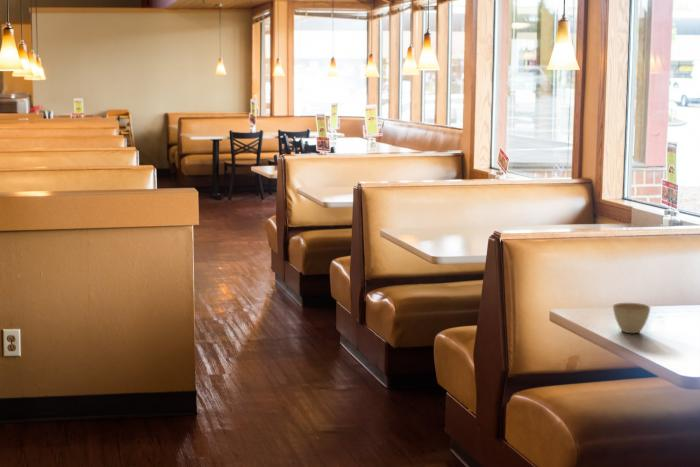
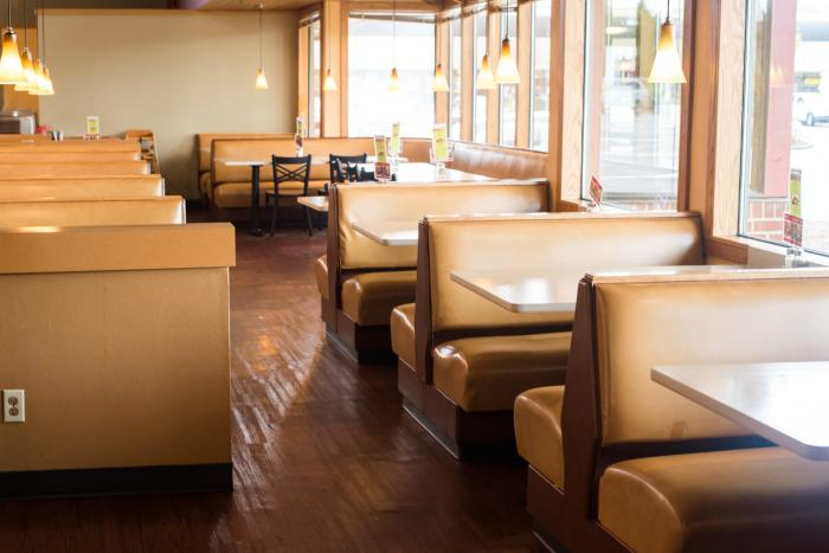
- flower pot [612,302,651,334]
